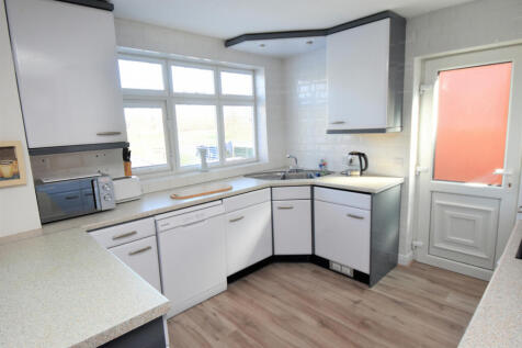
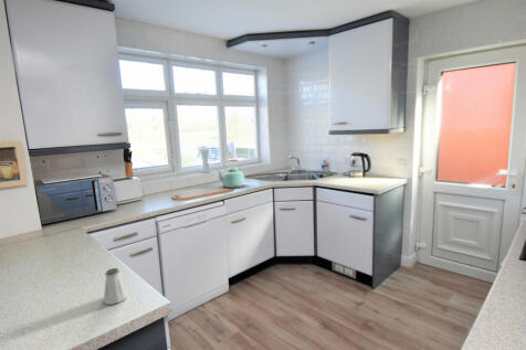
+ saltshaker [103,267,128,306]
+ kettle [215,158,246,189]
